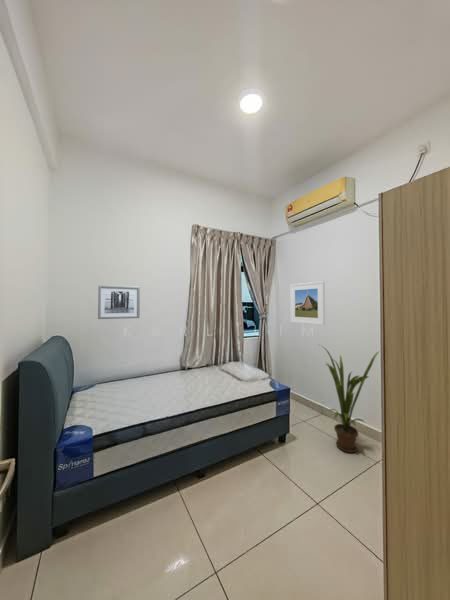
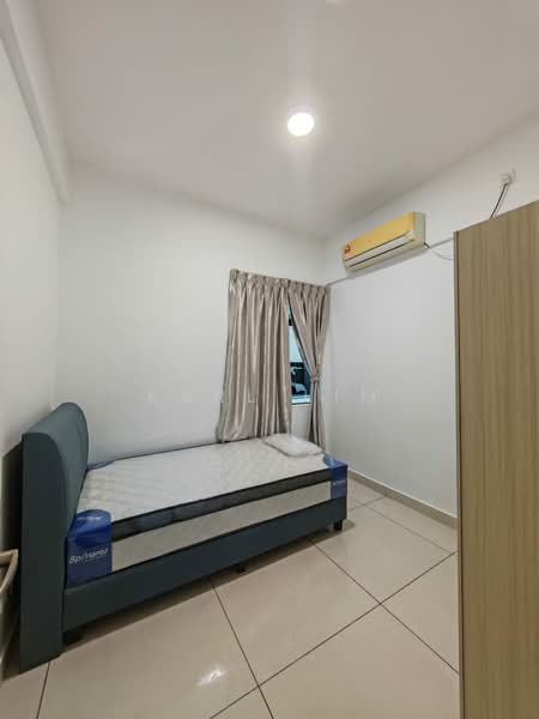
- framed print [289,280,326,326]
- wall art [97,284,141,320]
- house plant [319,344,380,453]
